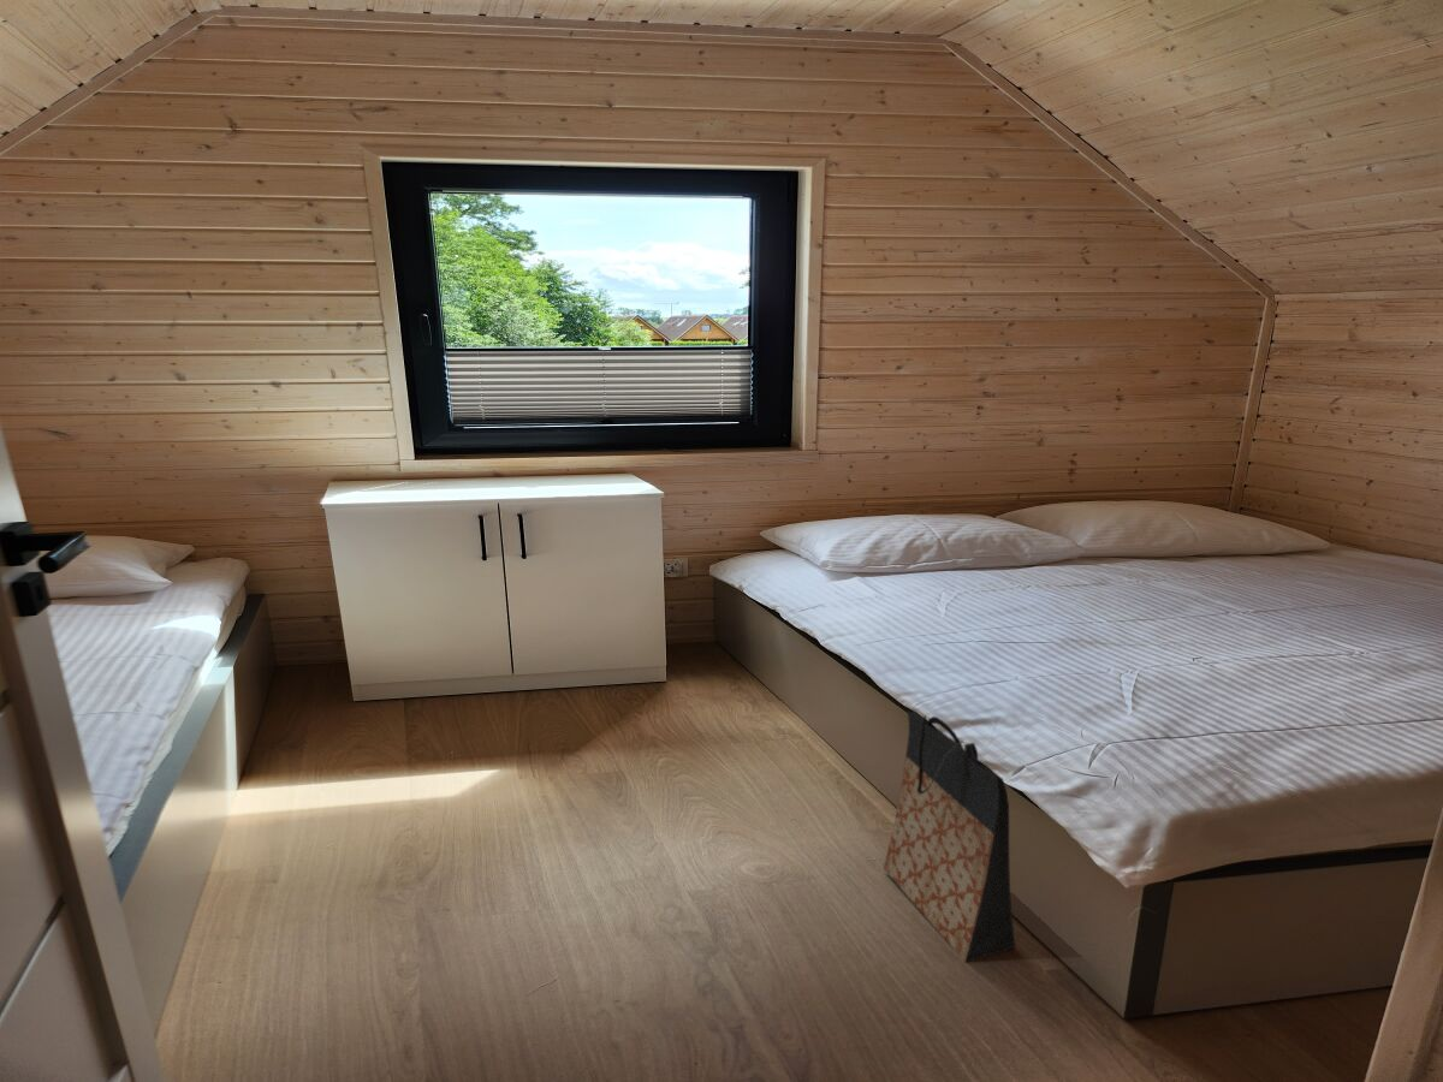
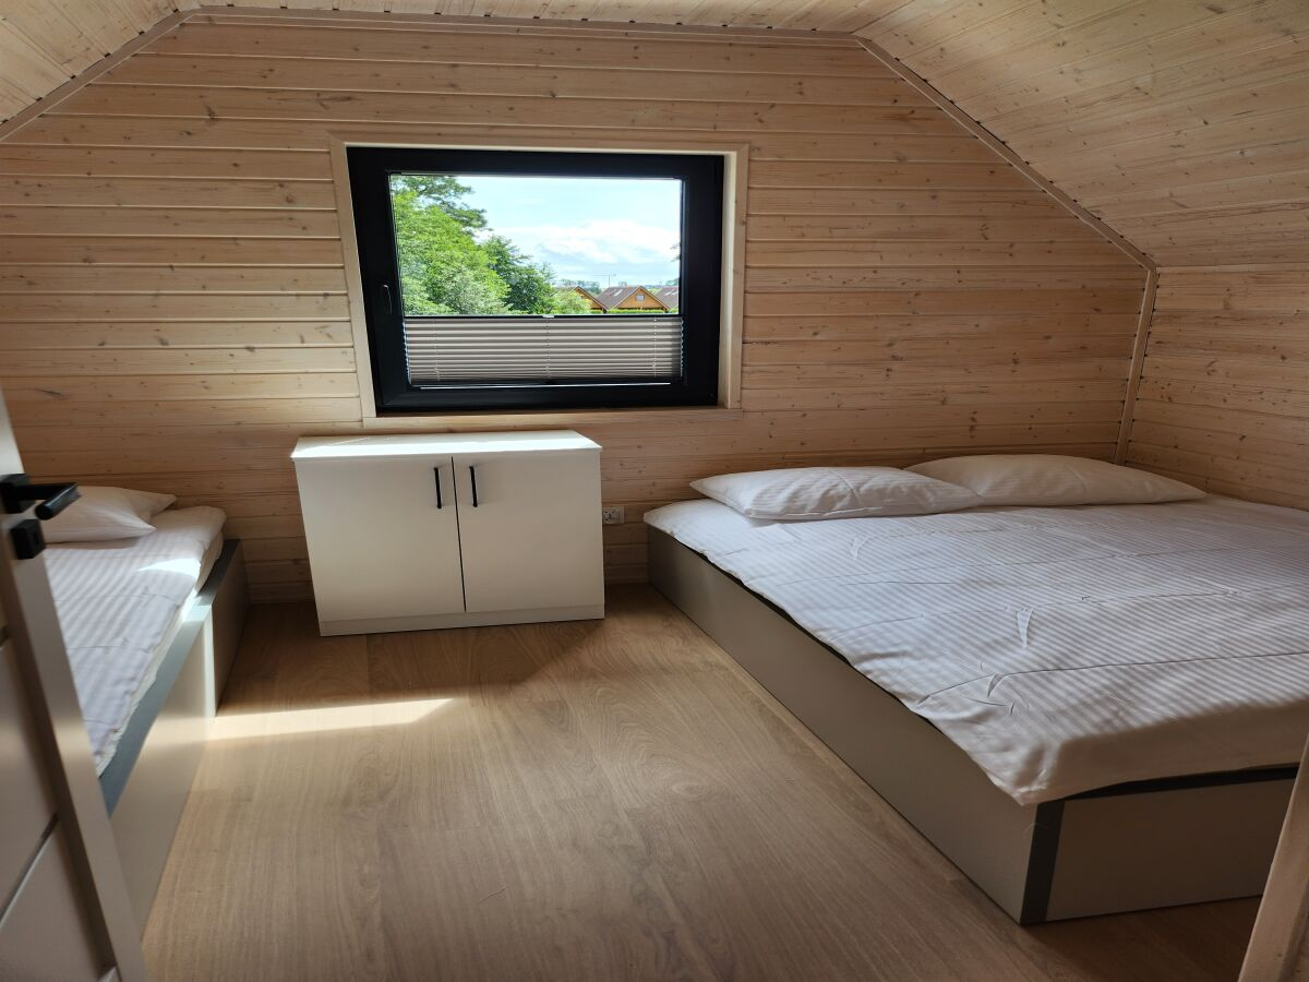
- bag [883,708,1016,964]
